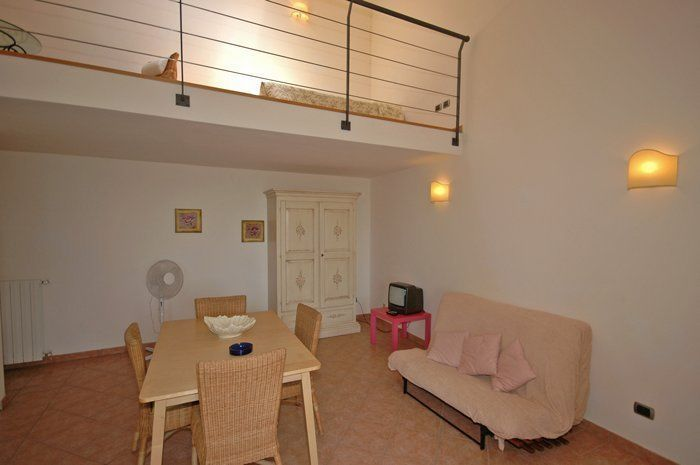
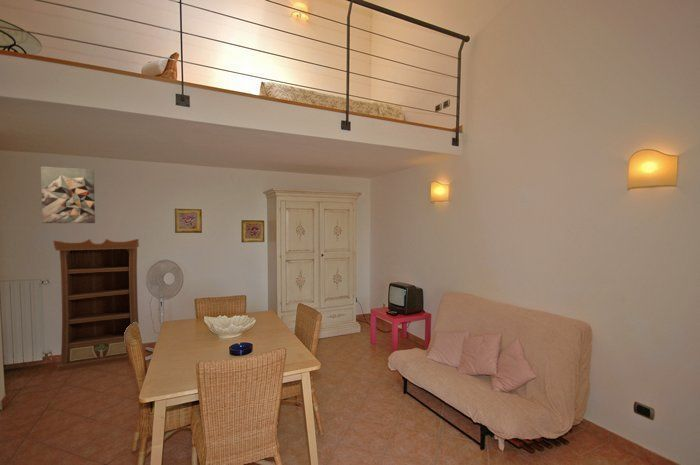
+ wall art [40,166,96,224]
+ bookcase [52,238,140,373]
